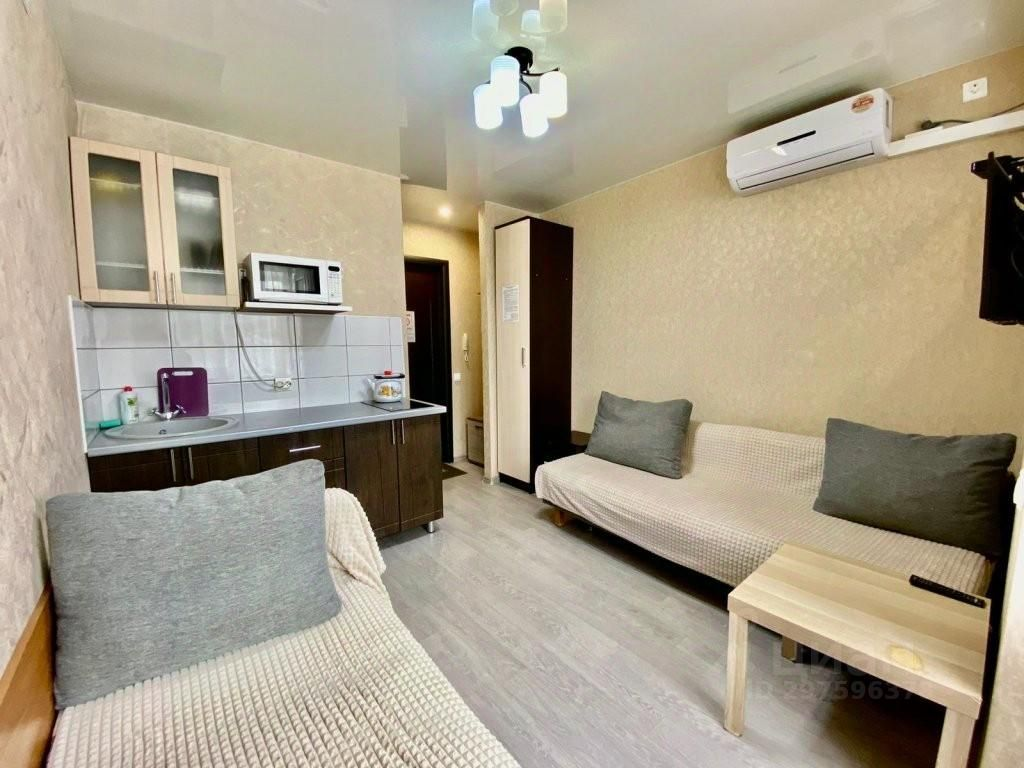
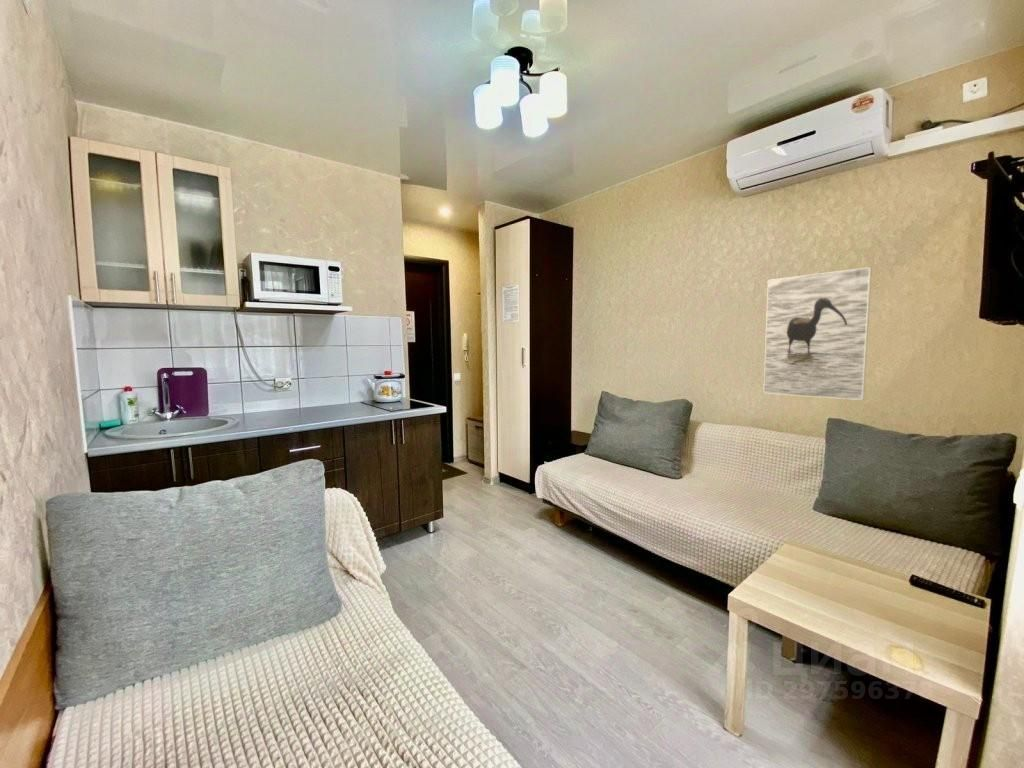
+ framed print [762,266,873,401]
